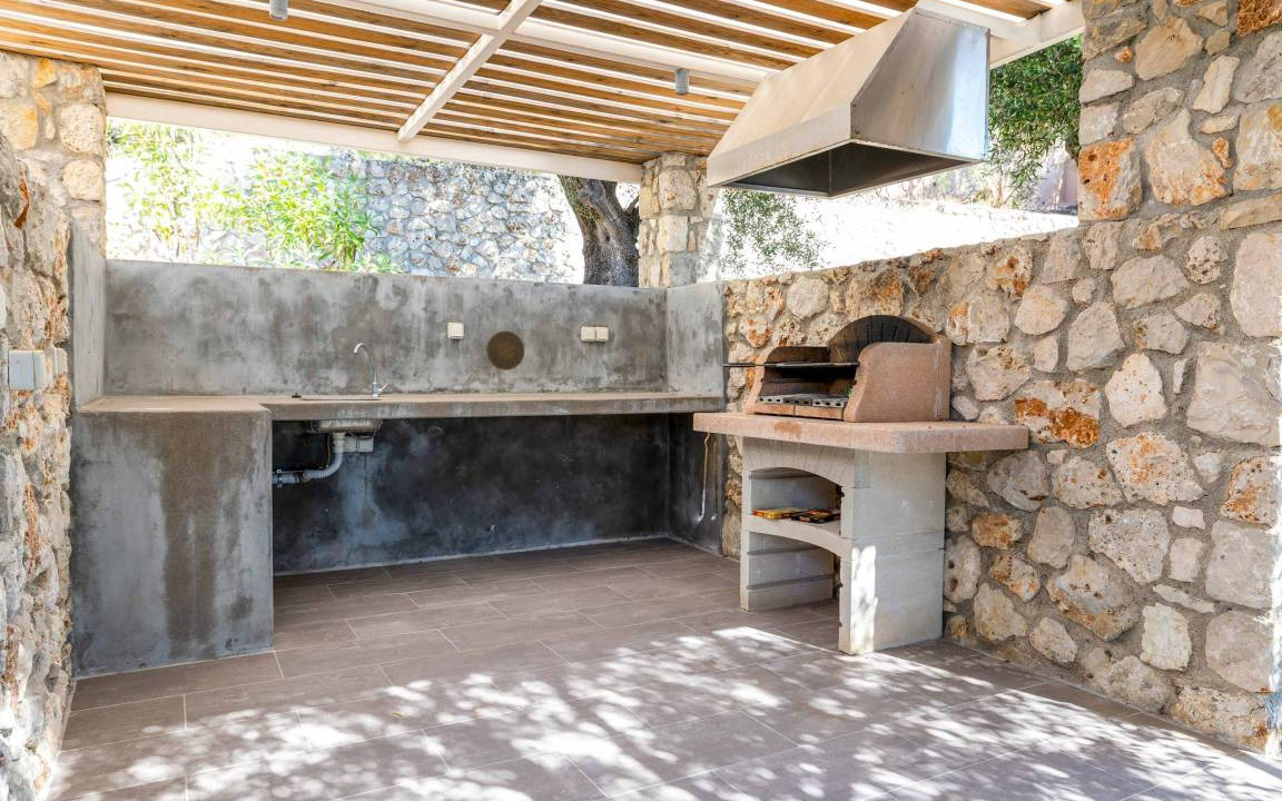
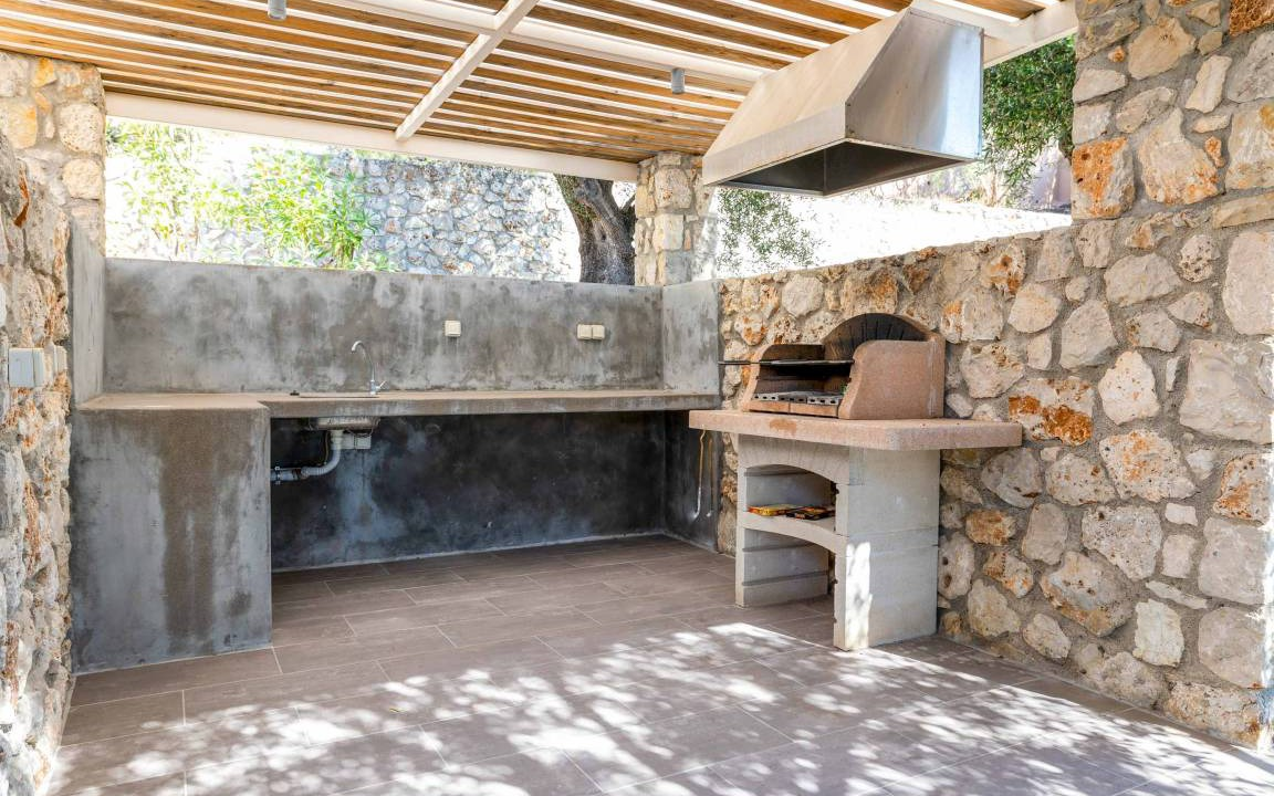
- decorative plate [485,329,525,372]
